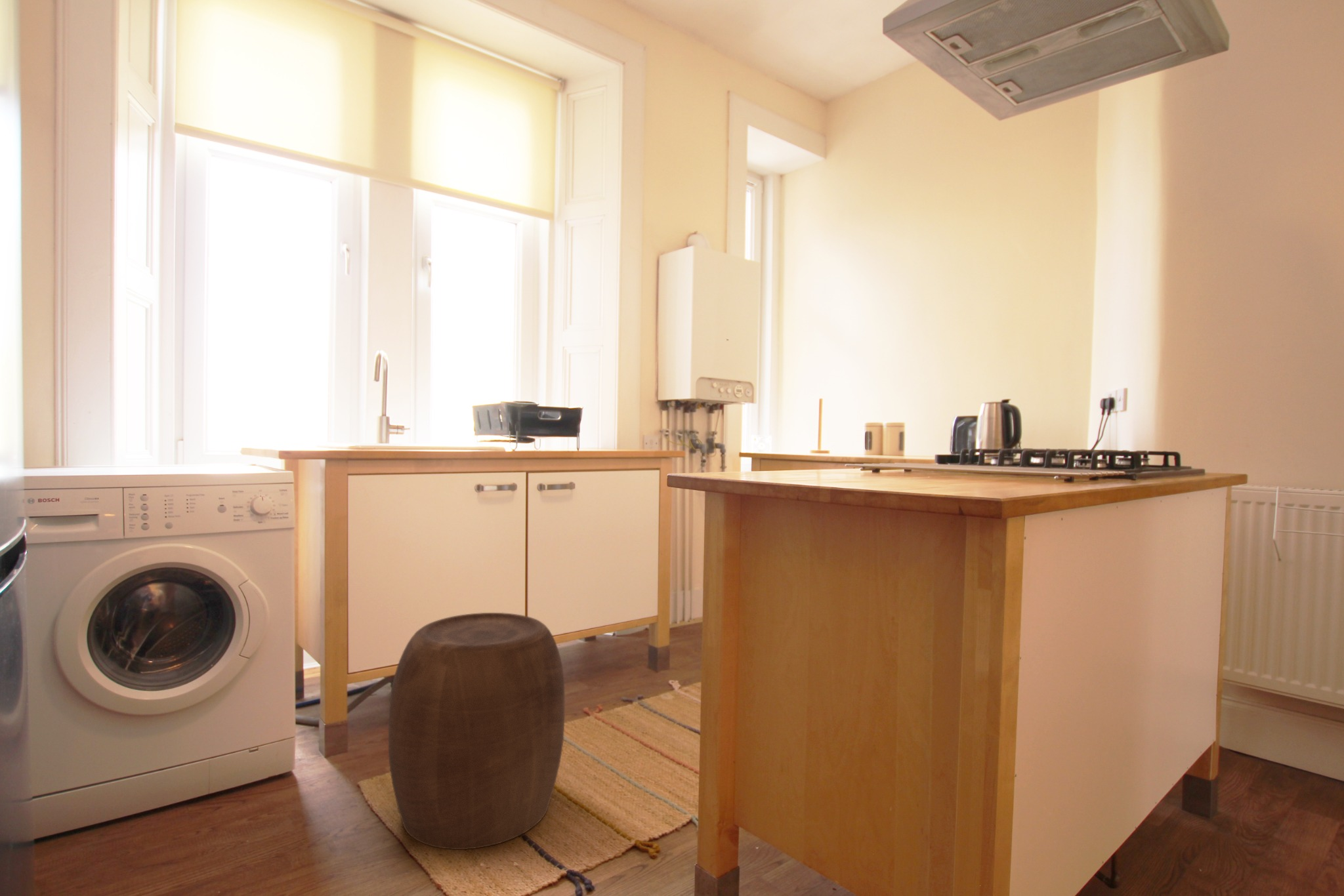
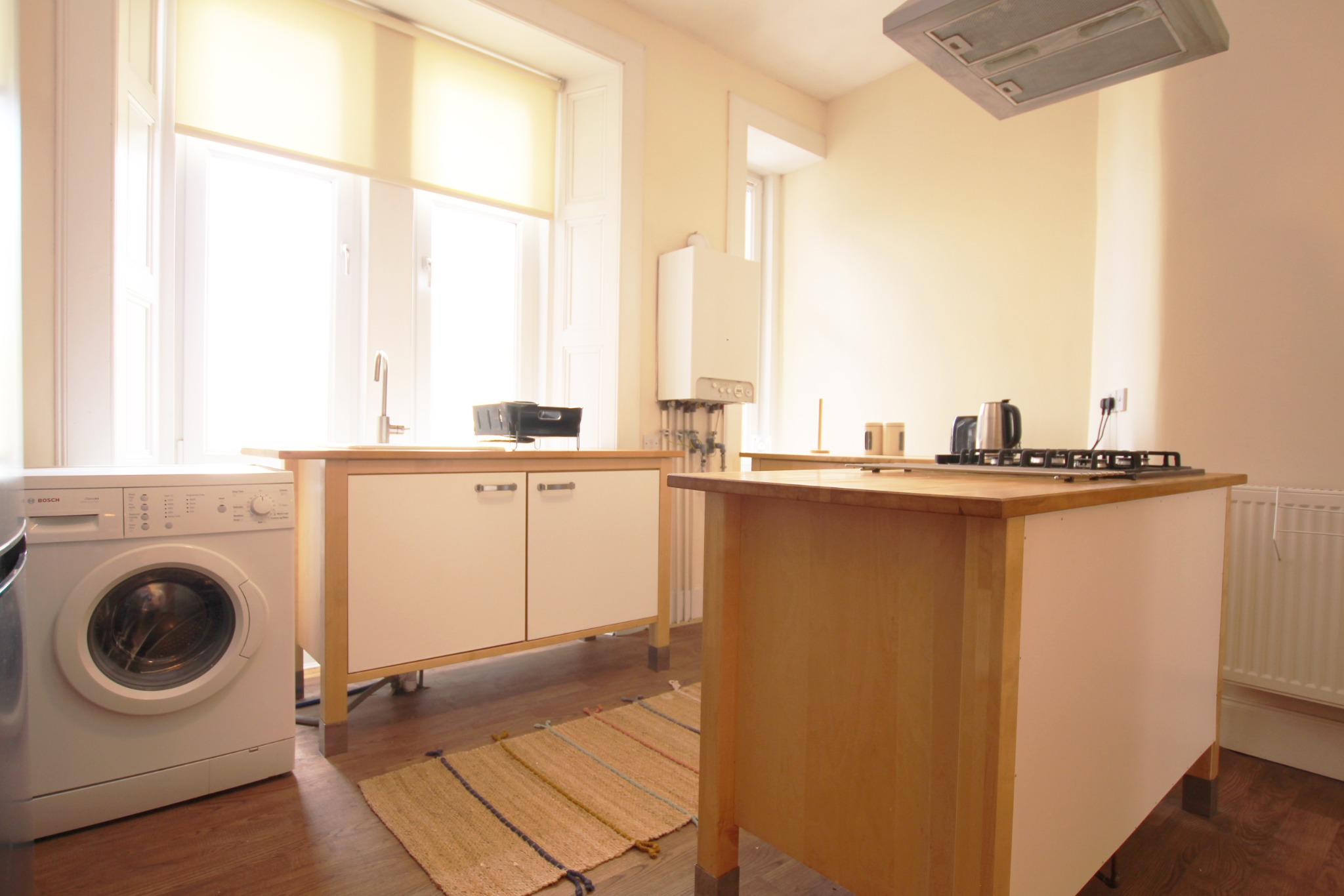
- stool [388,612,566,850]
